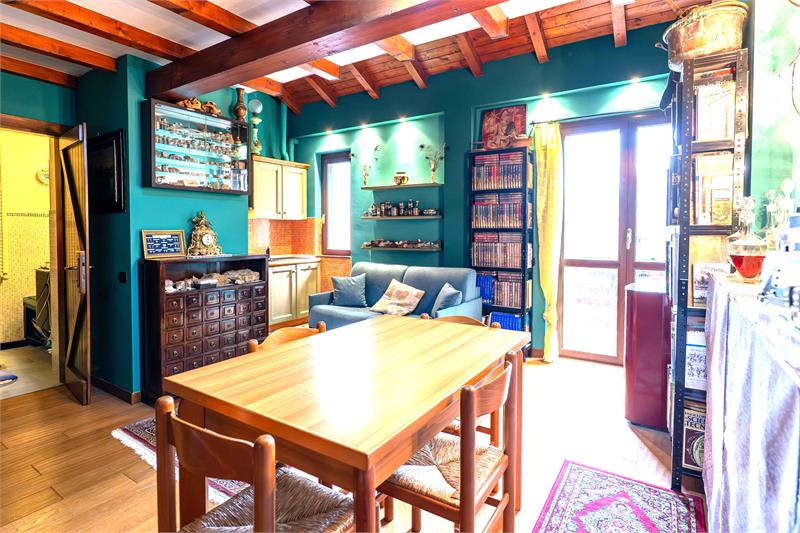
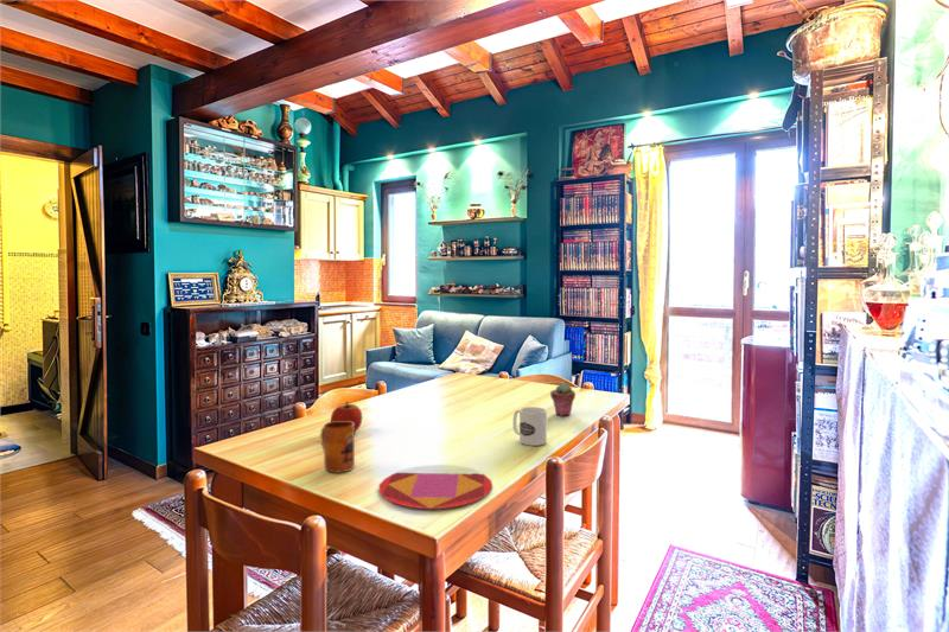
+ potted succulent [549,382,577,417]
+ plate [377,472,493,510]
+ mug [512,406,548,447]
+ apple [330,401,363,433]
+ mug [319,421,356,474]
